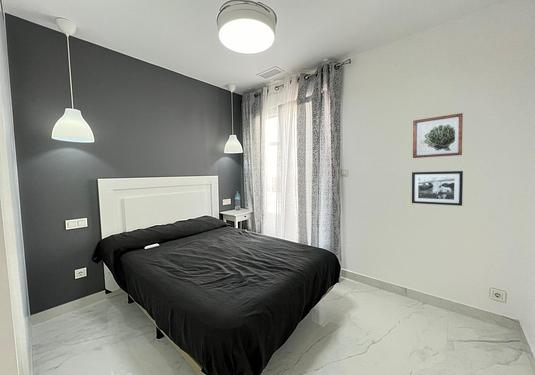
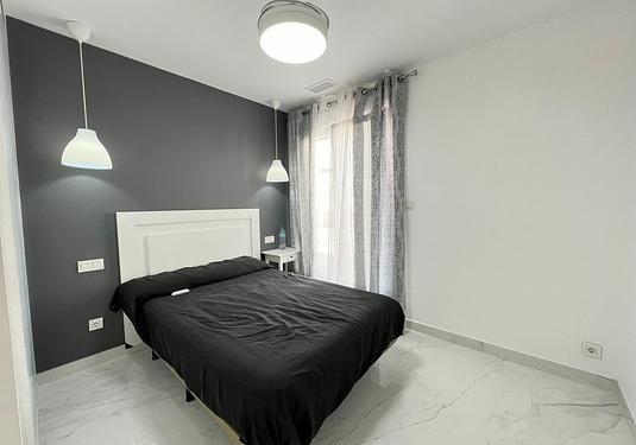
- wall art [412,112,464,159]
- picture frame [411,170,464,207]
